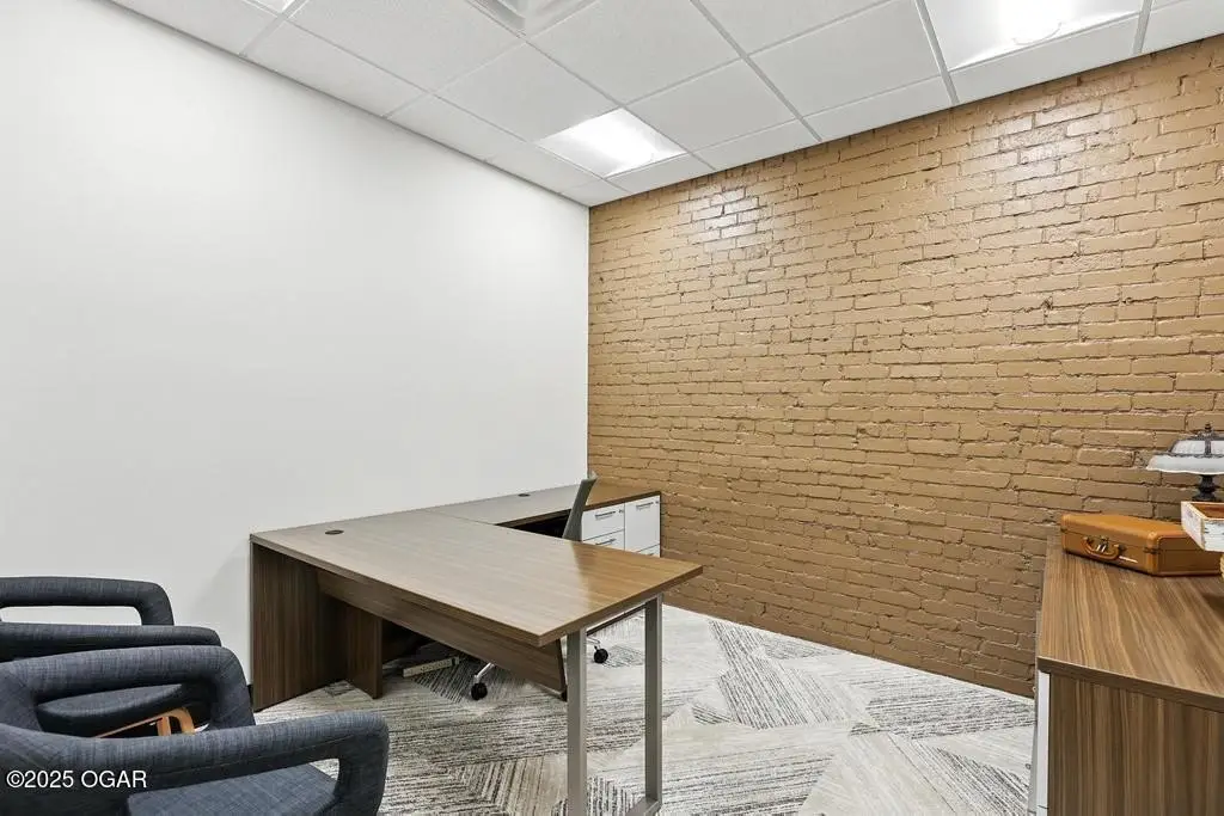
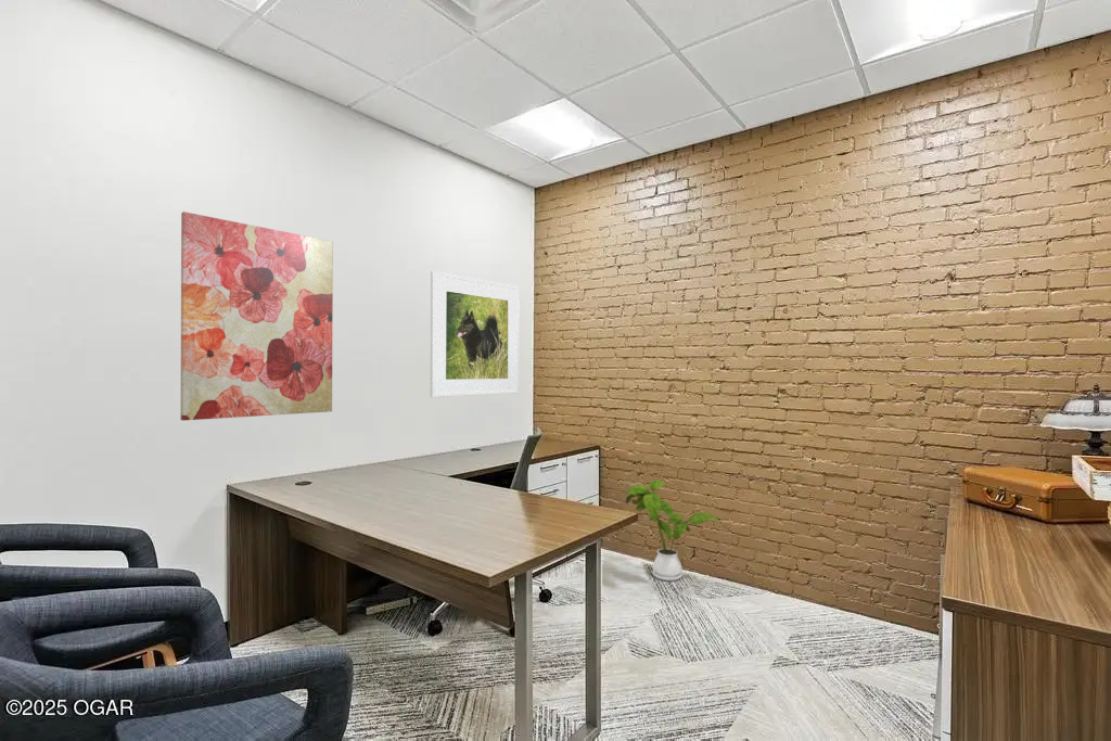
+ wall art [179,210,334,422]
+ house plant [624,478,723,582]
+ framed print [430,270,521,398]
